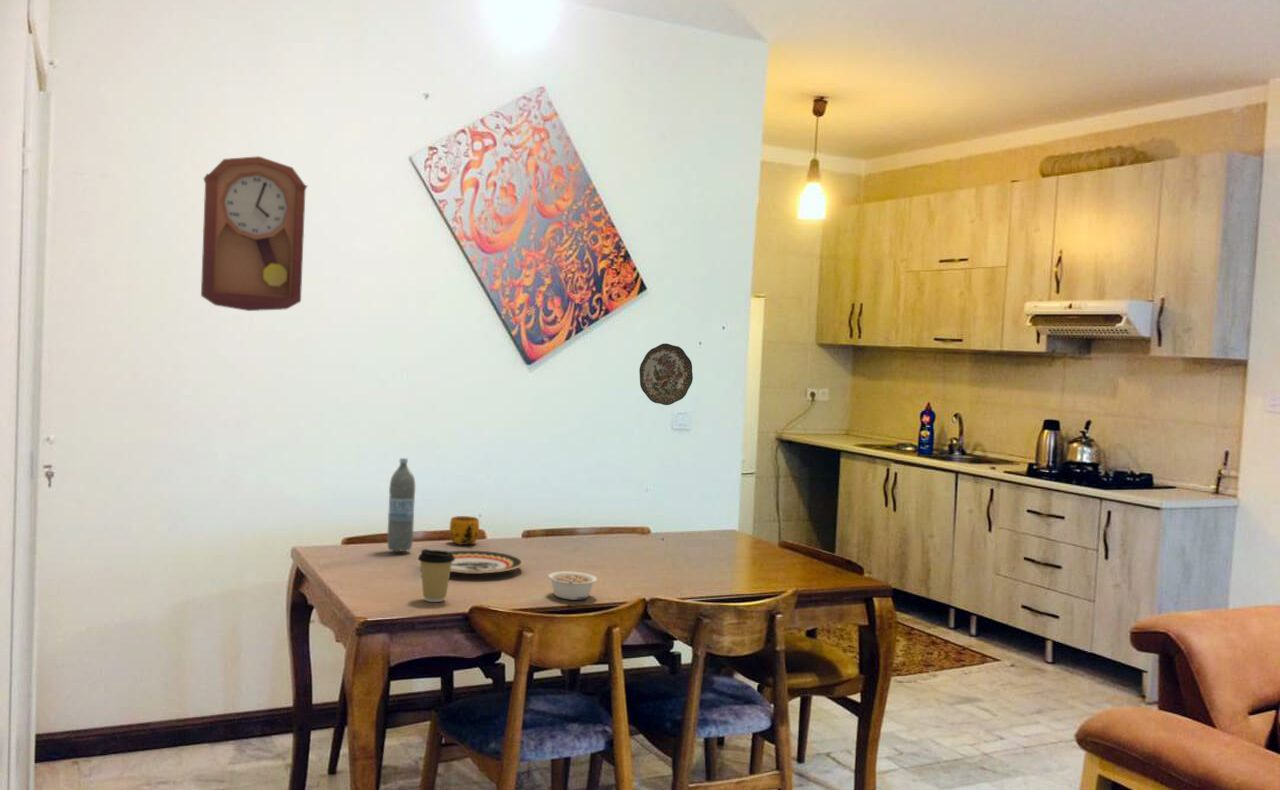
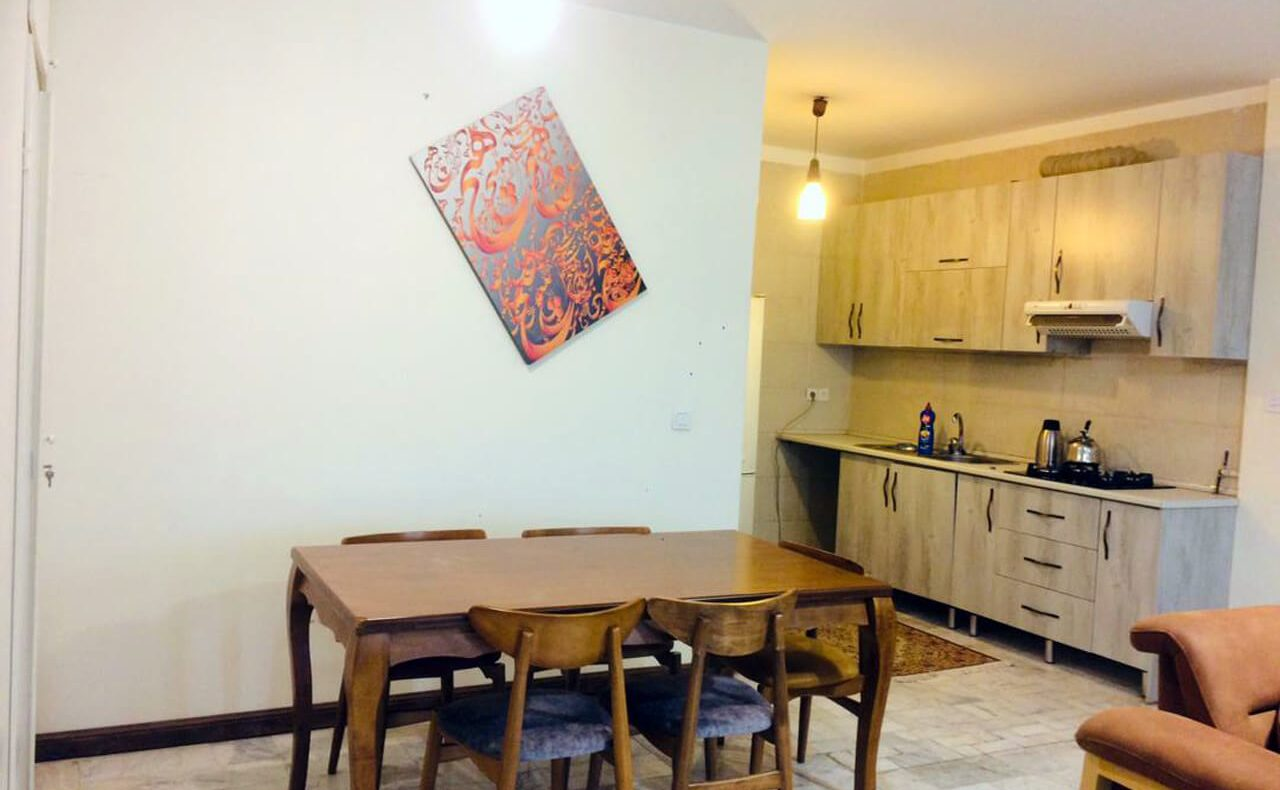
- plate [448,550,524,575]
- decorative plate [638,343,694,406]
- water bottle [386,457,416,553]
- mug [449,515,480,546]
- legume [547,570,598,601]
- pendulum clock [200,155,309,312]
- coffee cup [417,548,455,603]
